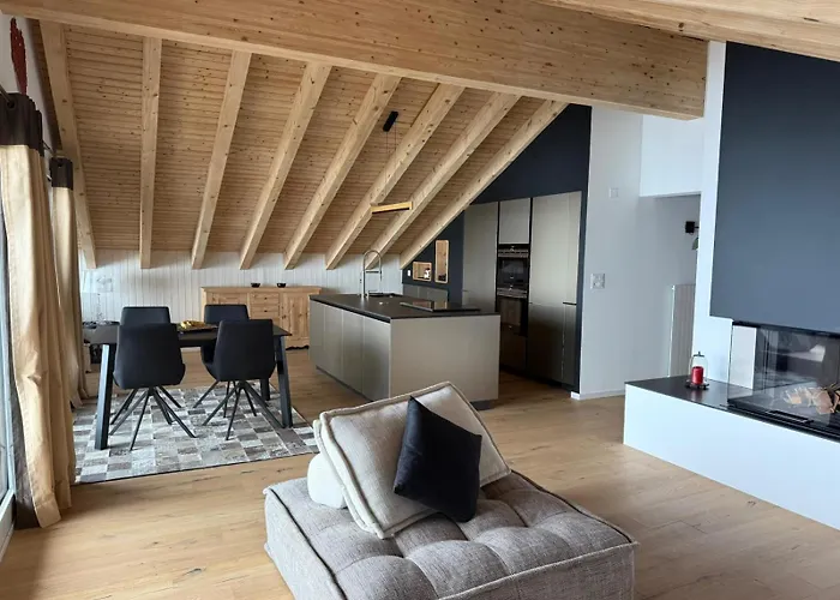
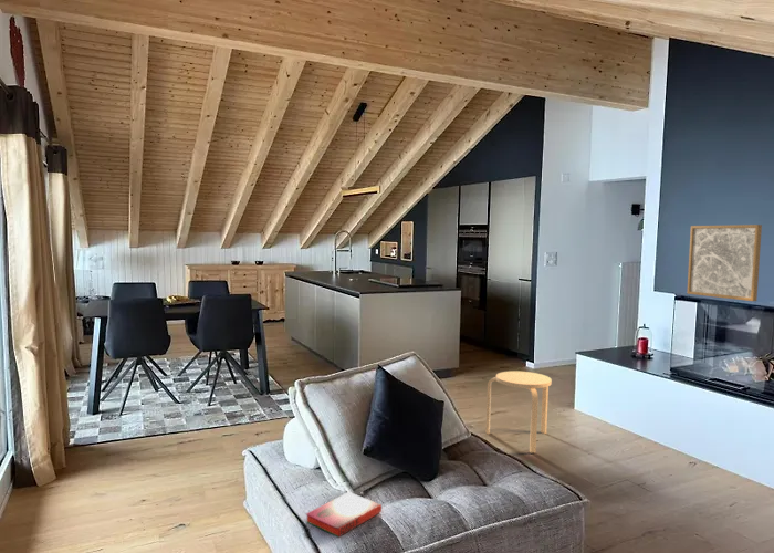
+ wall art [686,223,763,302]
+ stool [484,371,553,453]
+ hardback book [305,491,383,539]
